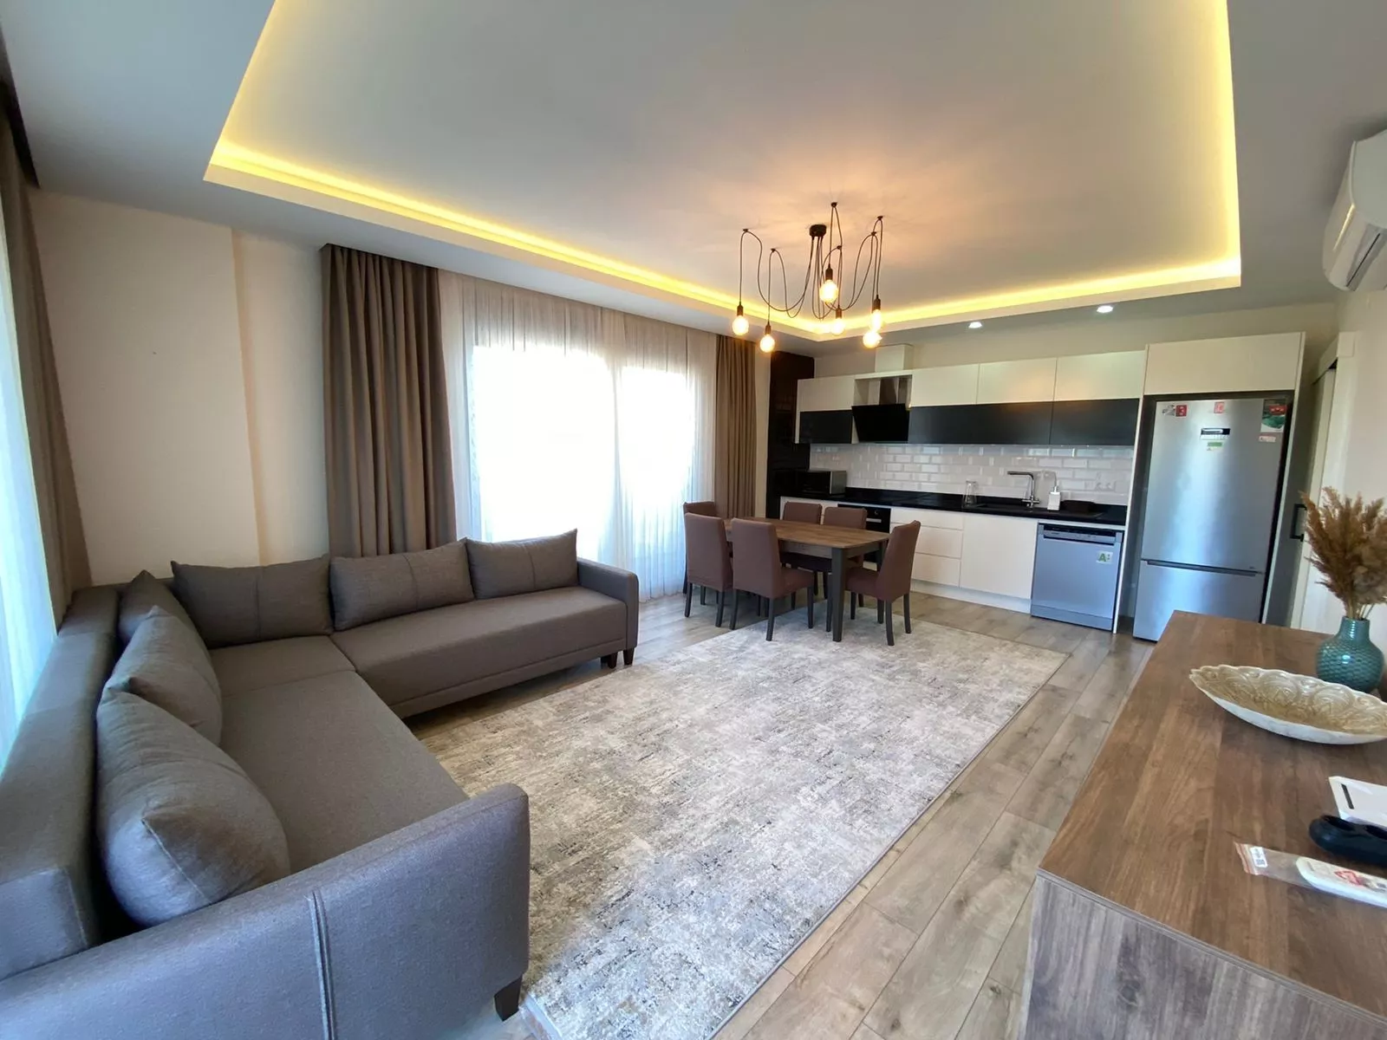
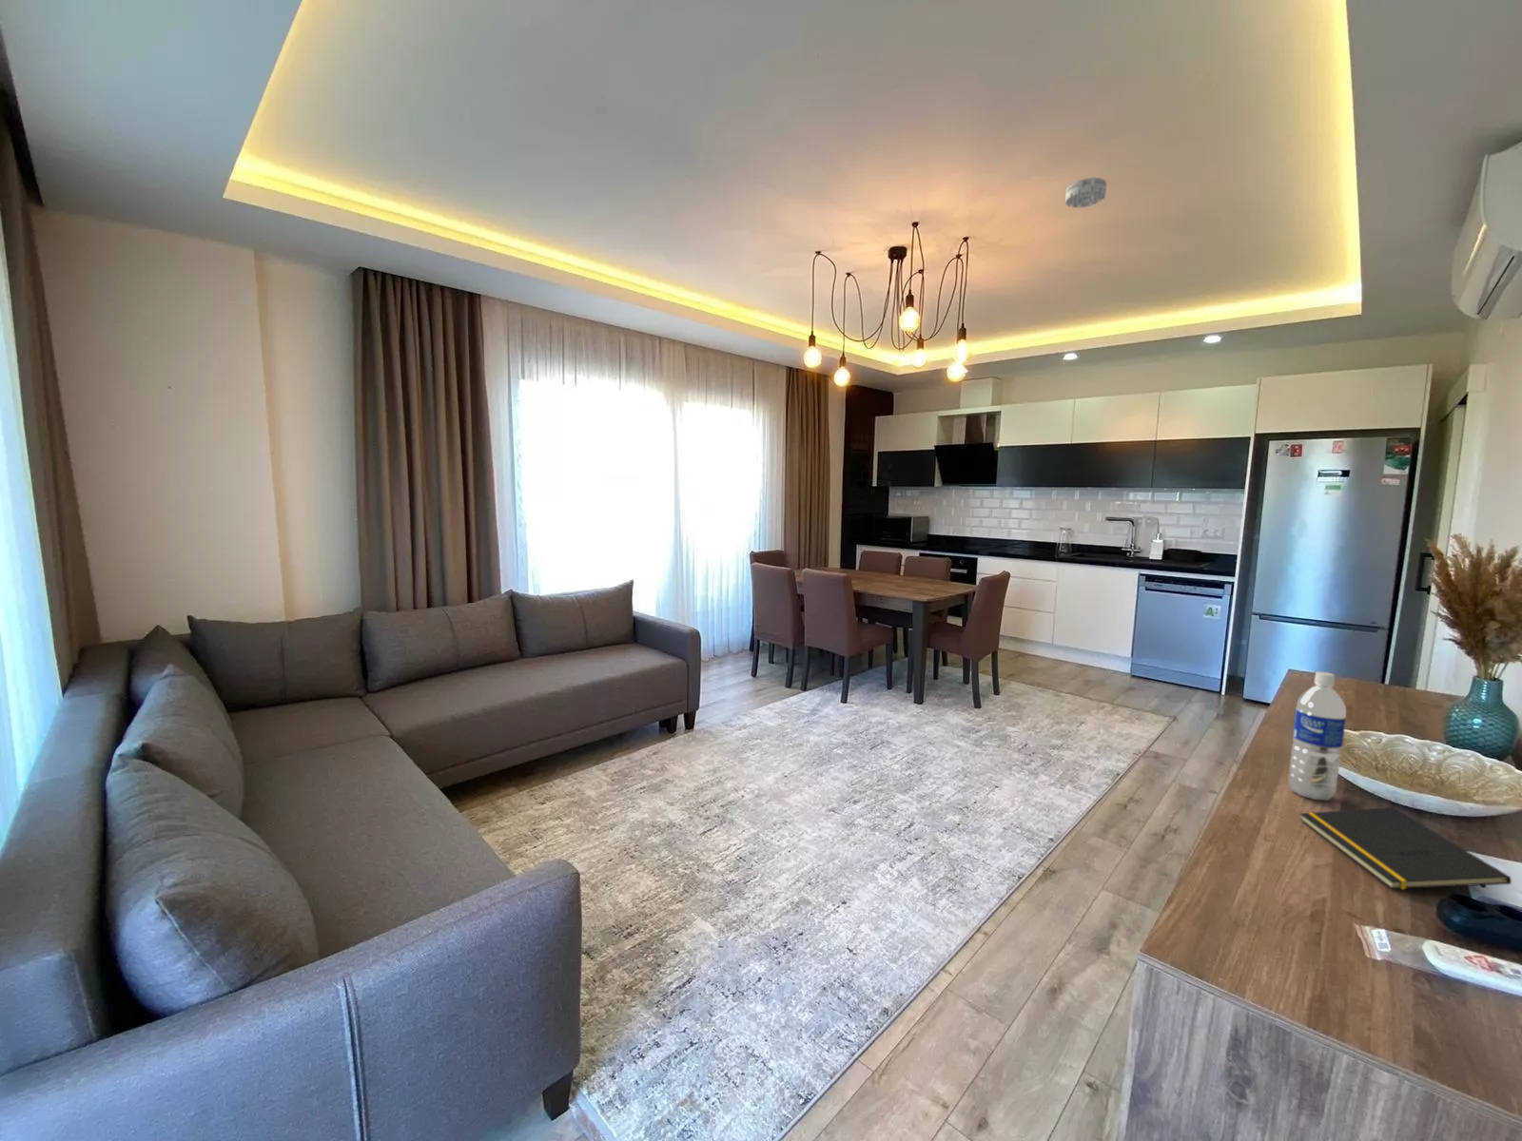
+ water bottle [1287,671,1347,802]
+ notepad [1298,807,1512,891]
+ smoke detector [1064,176,1107,210]
